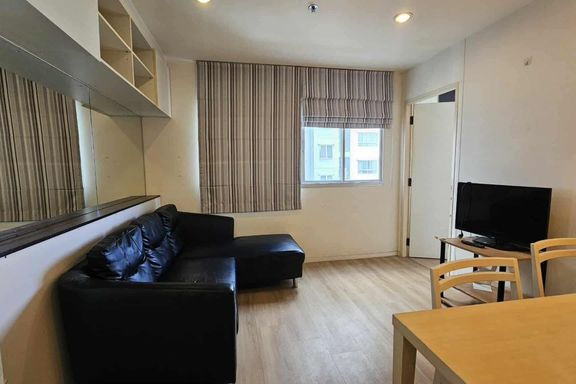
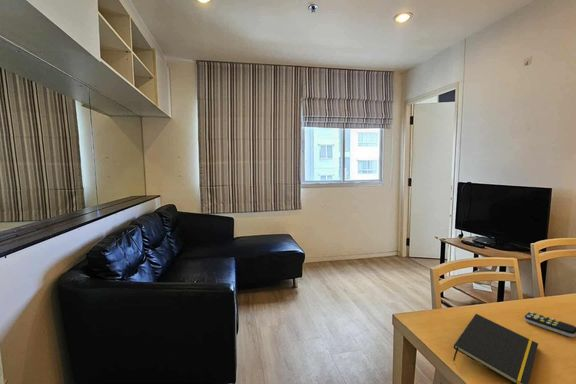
+ remote control [523,311,576,338]
+ notepad [452,313,539,384]
